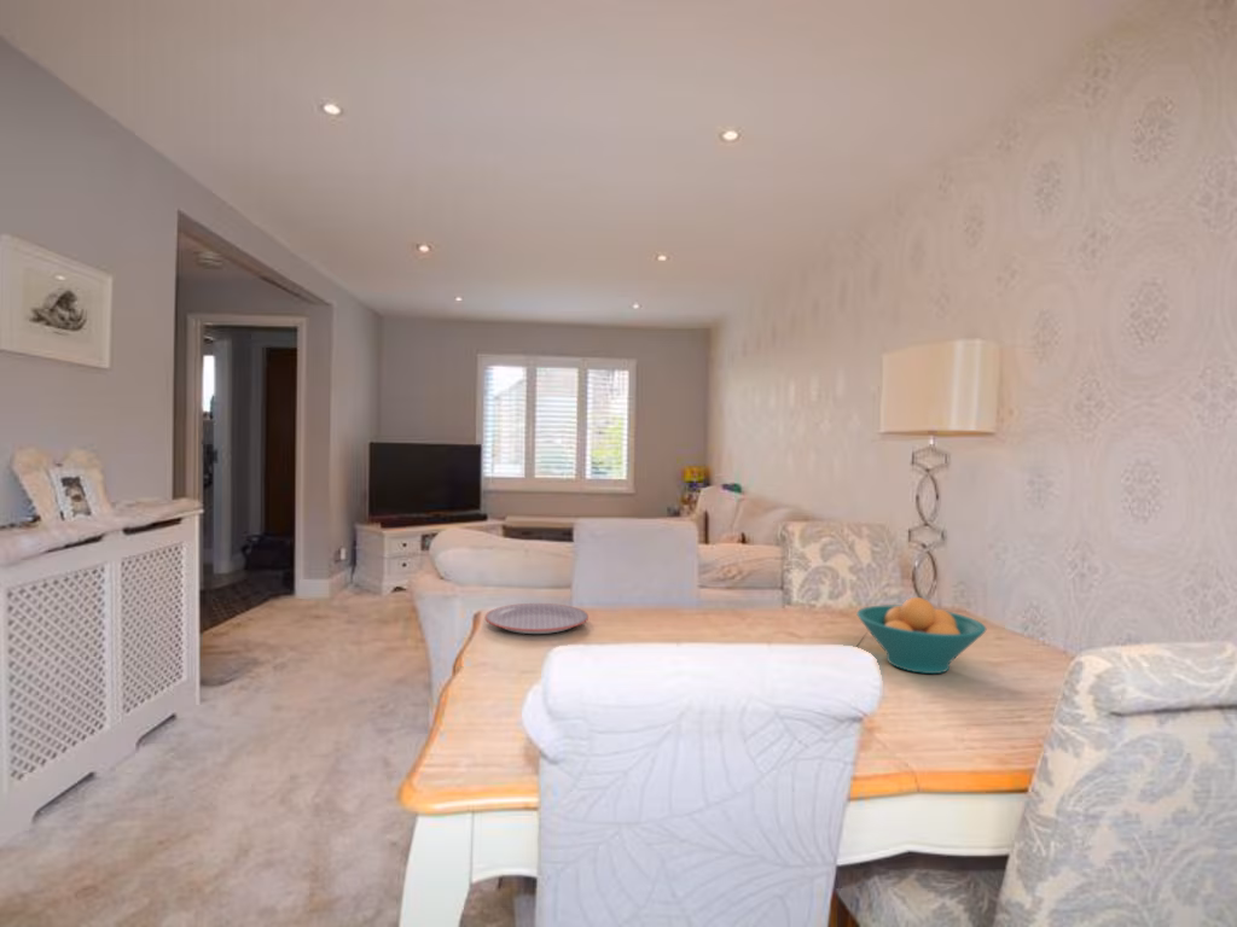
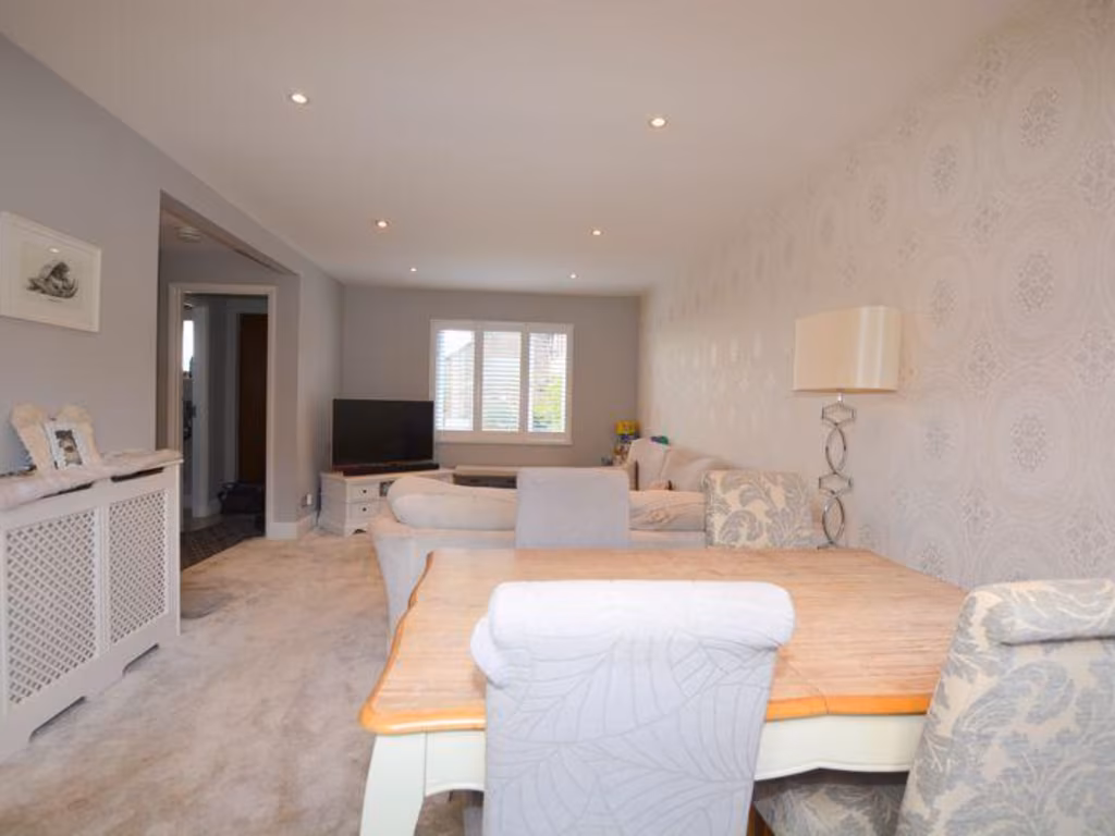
- fruit bowl [855,596,987,675]
- plate [483,602,590,635]
